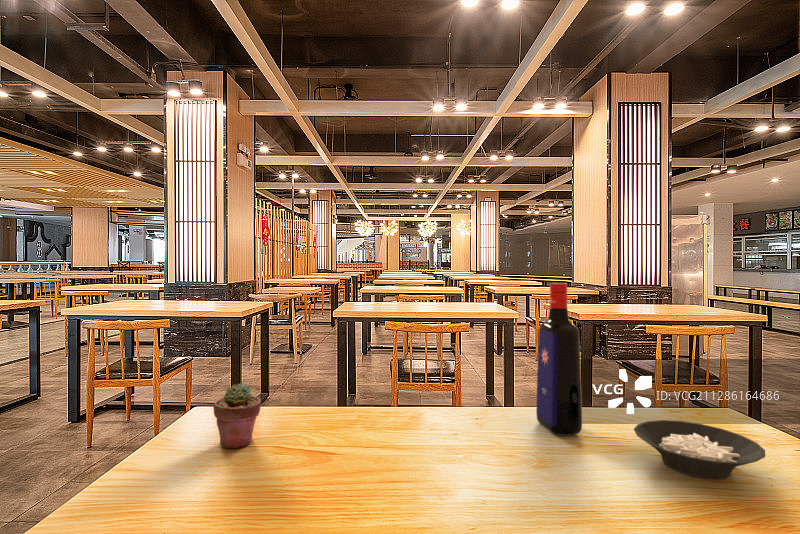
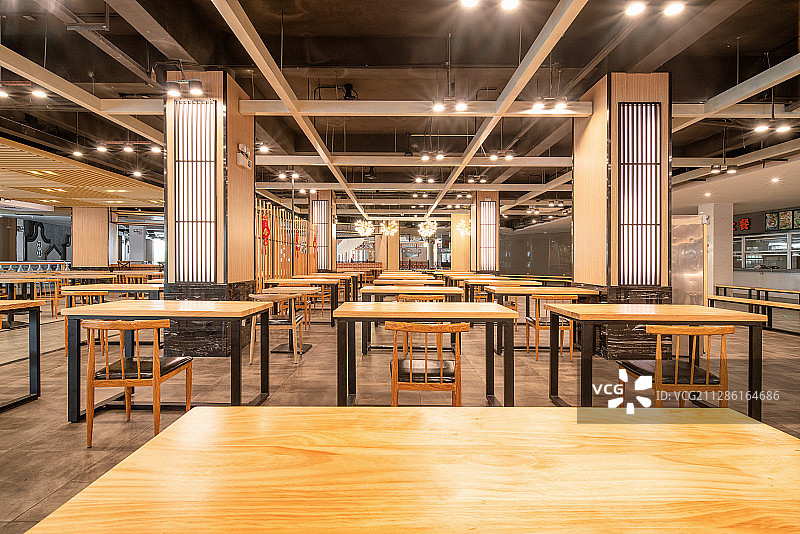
- cereal bowl [633,419,766,480]
- liquor bottle [535,282,583,437]
- potted succulent [212,382,262,449]
